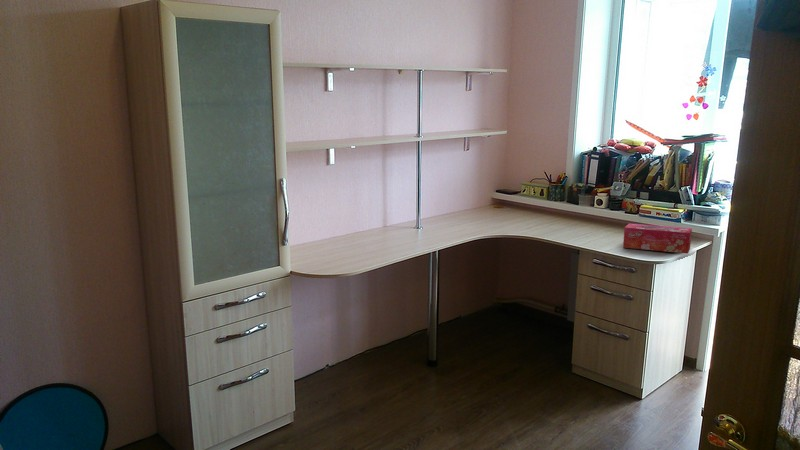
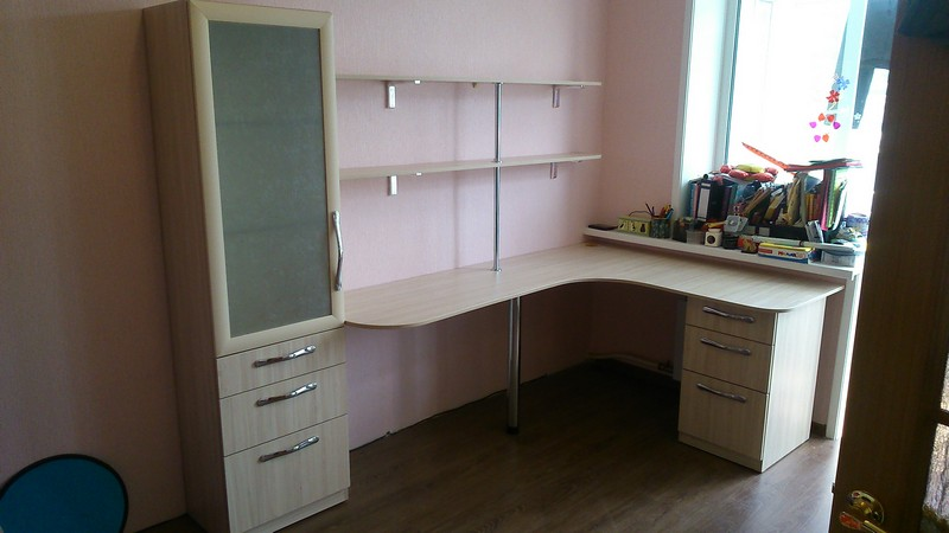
- tissue box [622,222,693,255]
